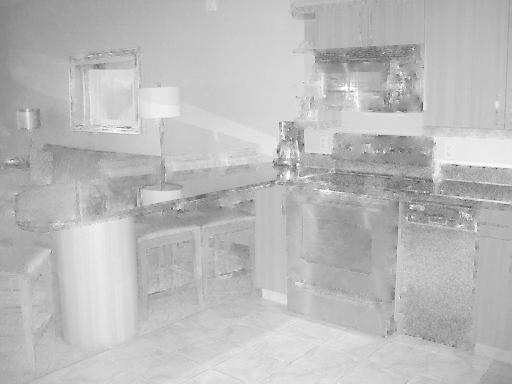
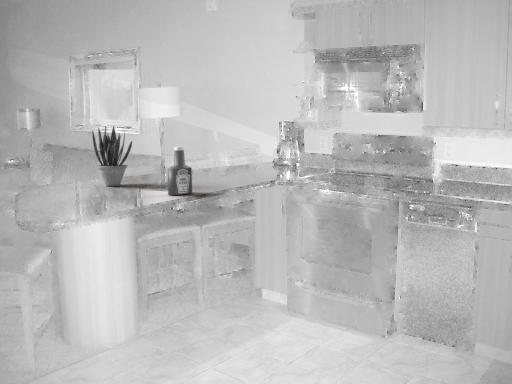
+ soap bottle [166,146,193,196]
+ potted plant [91,125,133,187]
